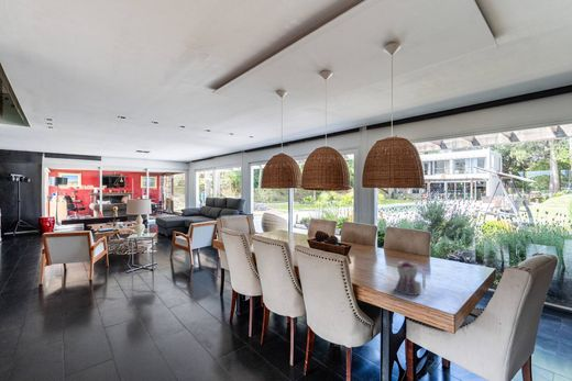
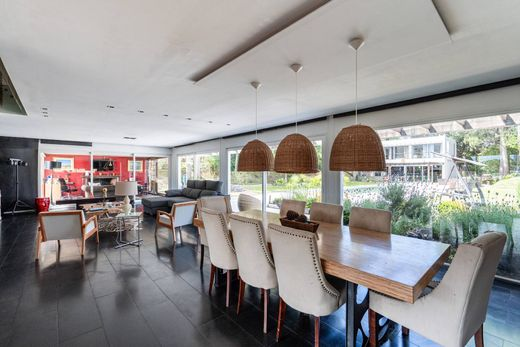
- teapot [391,260,426,296]
